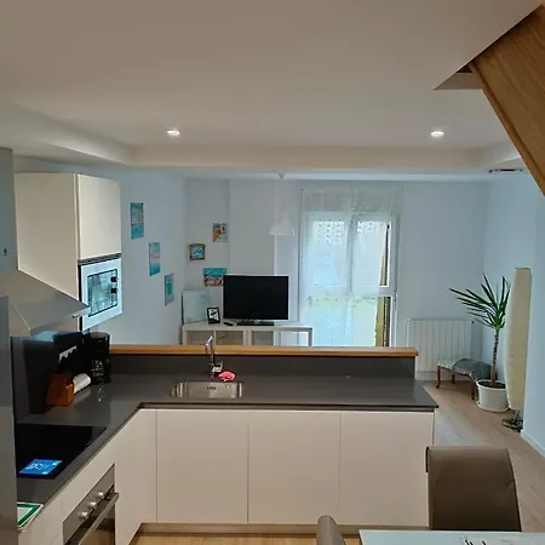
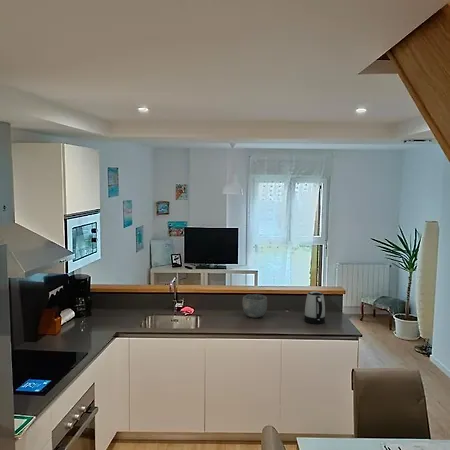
+ bowl [241,293,268,318]
+ kettle [303,290,326,325]
